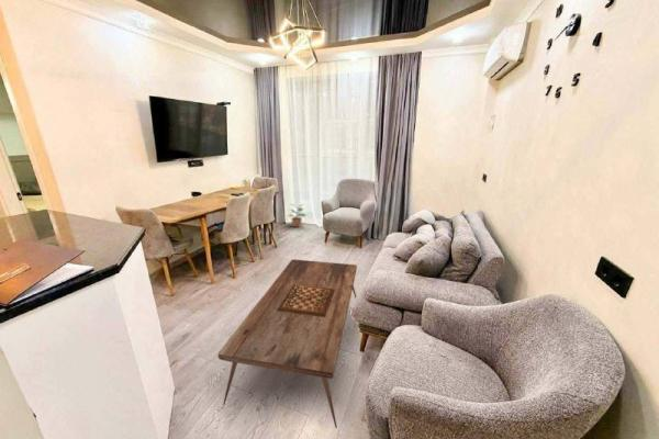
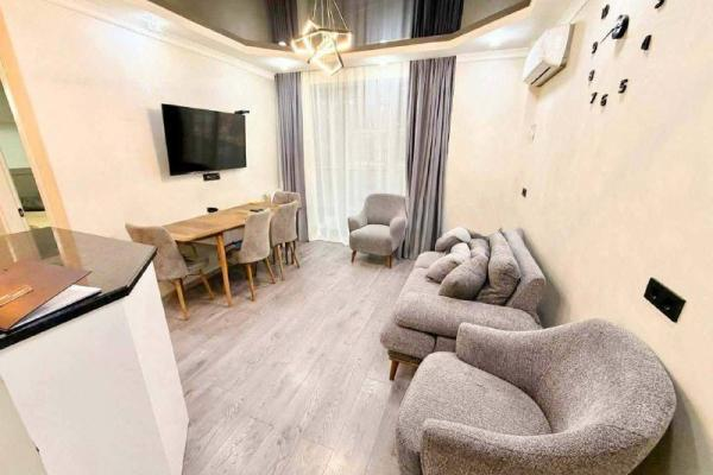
- coffee table [217,258,358,429]
- potted plant [287,203,306,228]
